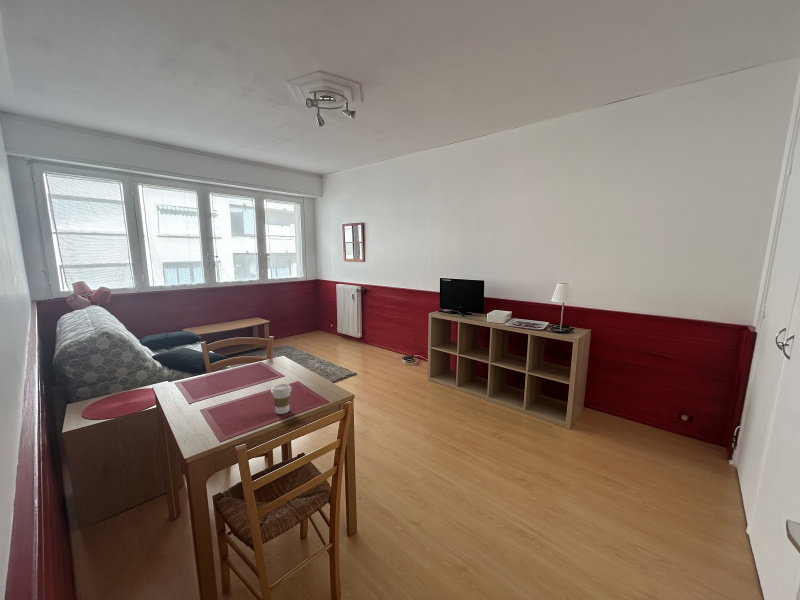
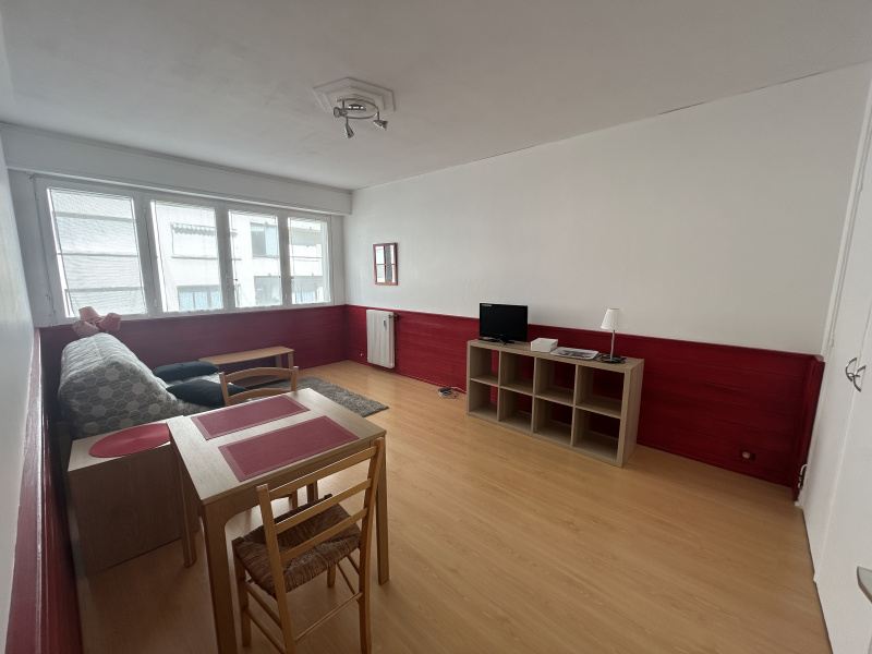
- coffee cup [270,383,293,415]
